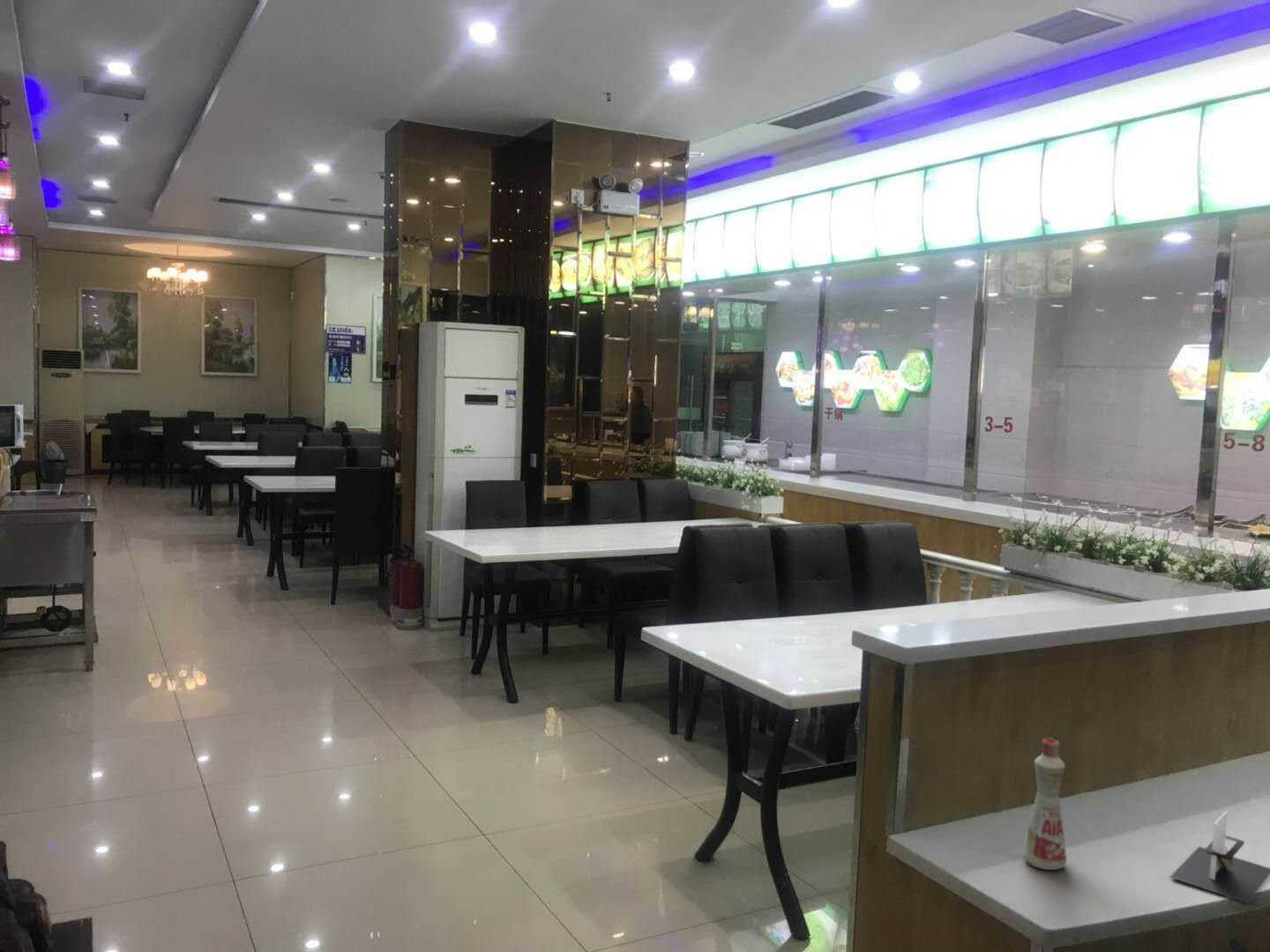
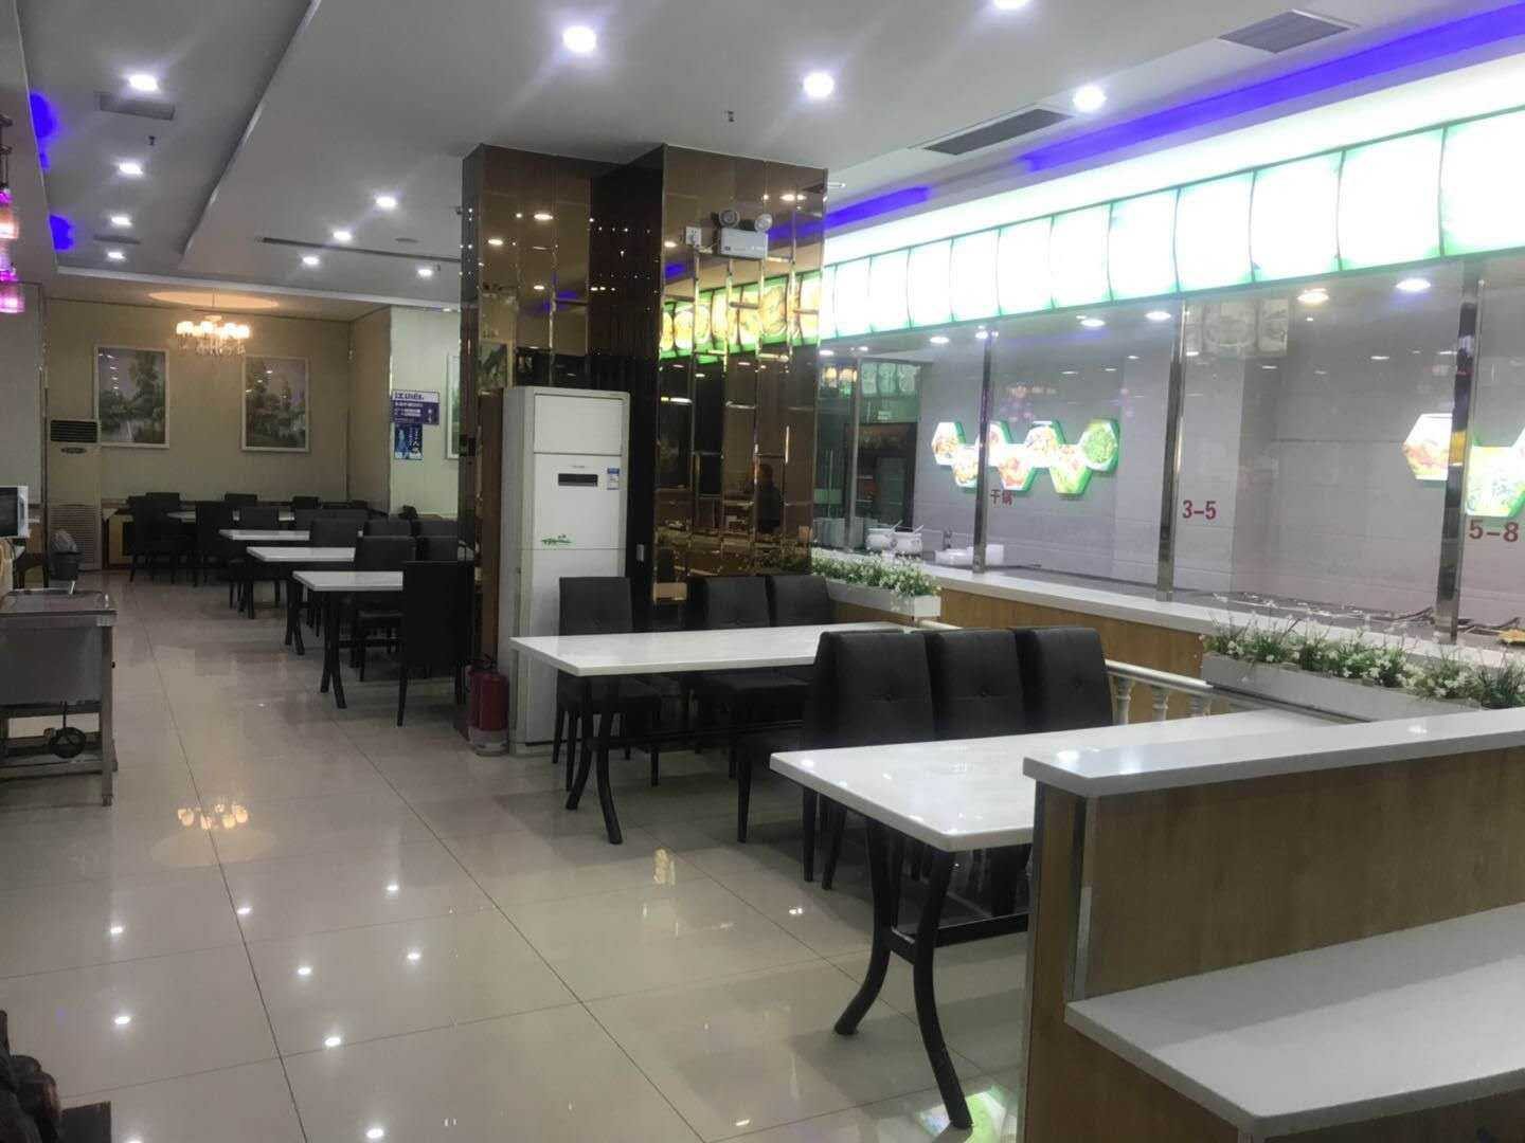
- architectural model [1169,810,1270,904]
- bottle [1022,737,1067,871]
